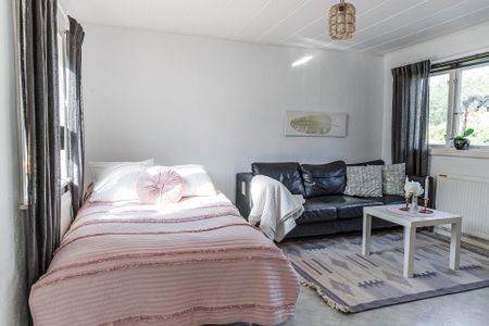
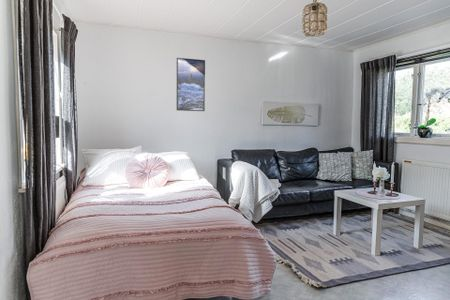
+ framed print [176,57,206,112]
